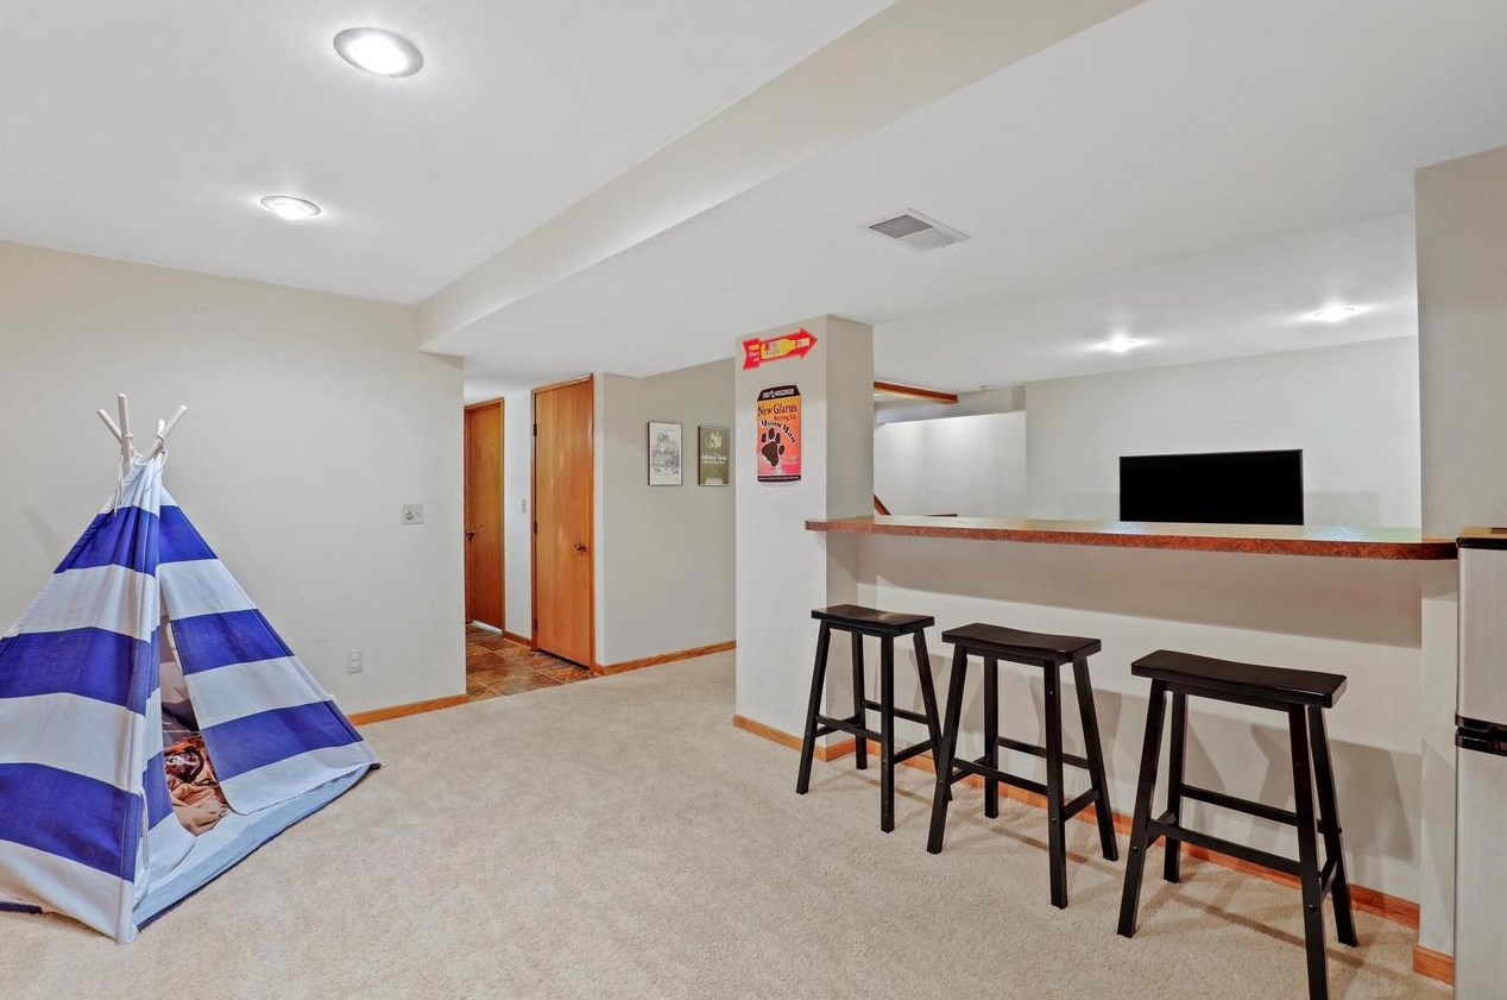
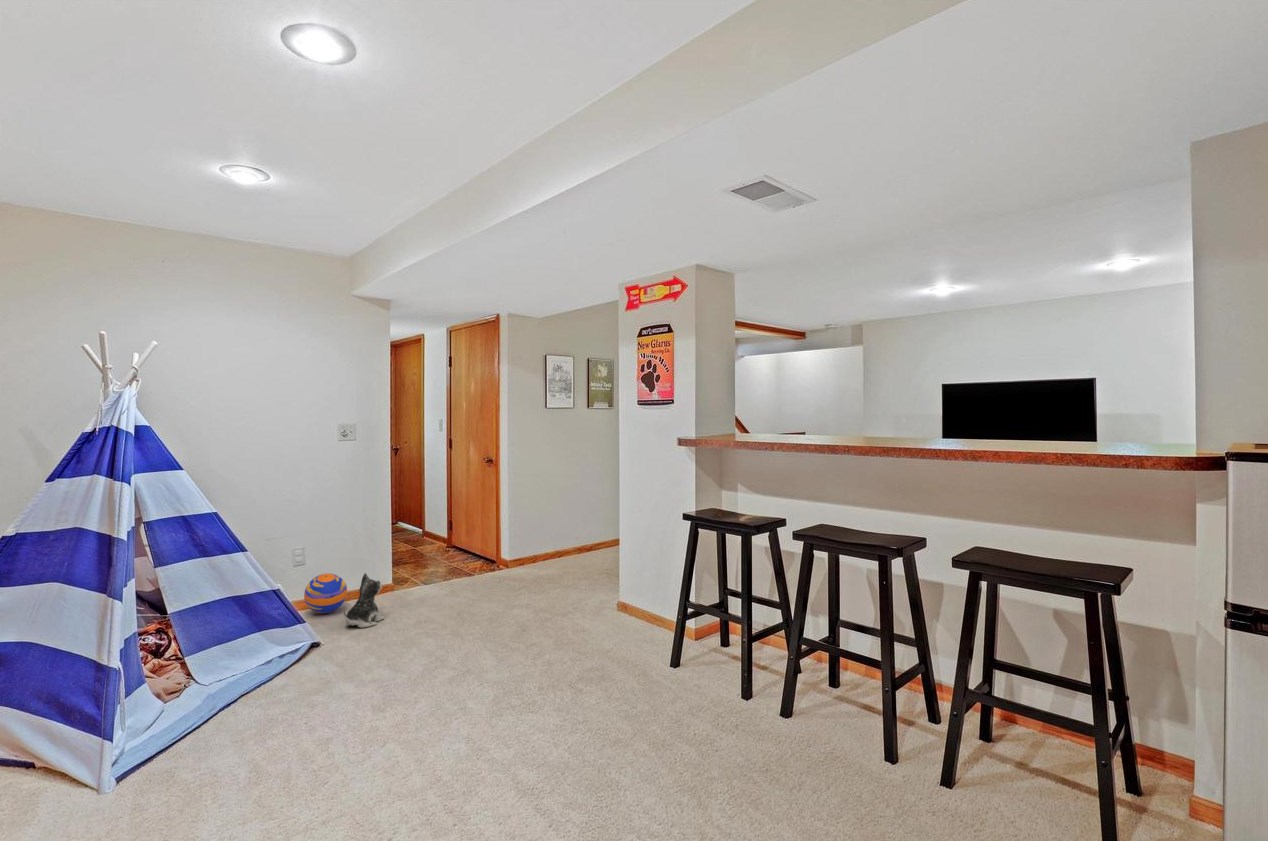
+ plush toy [343,572,386,629]
+ ball [303,572,348,615]
